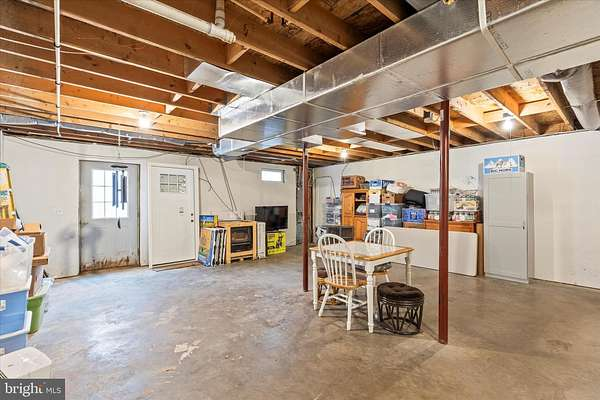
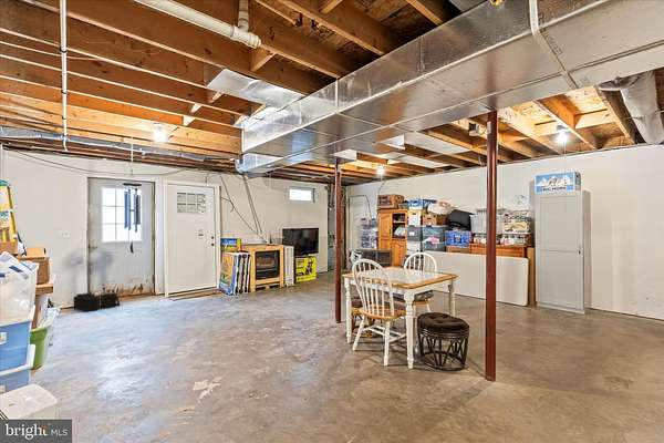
+ storage bin [73,291,122,312]
